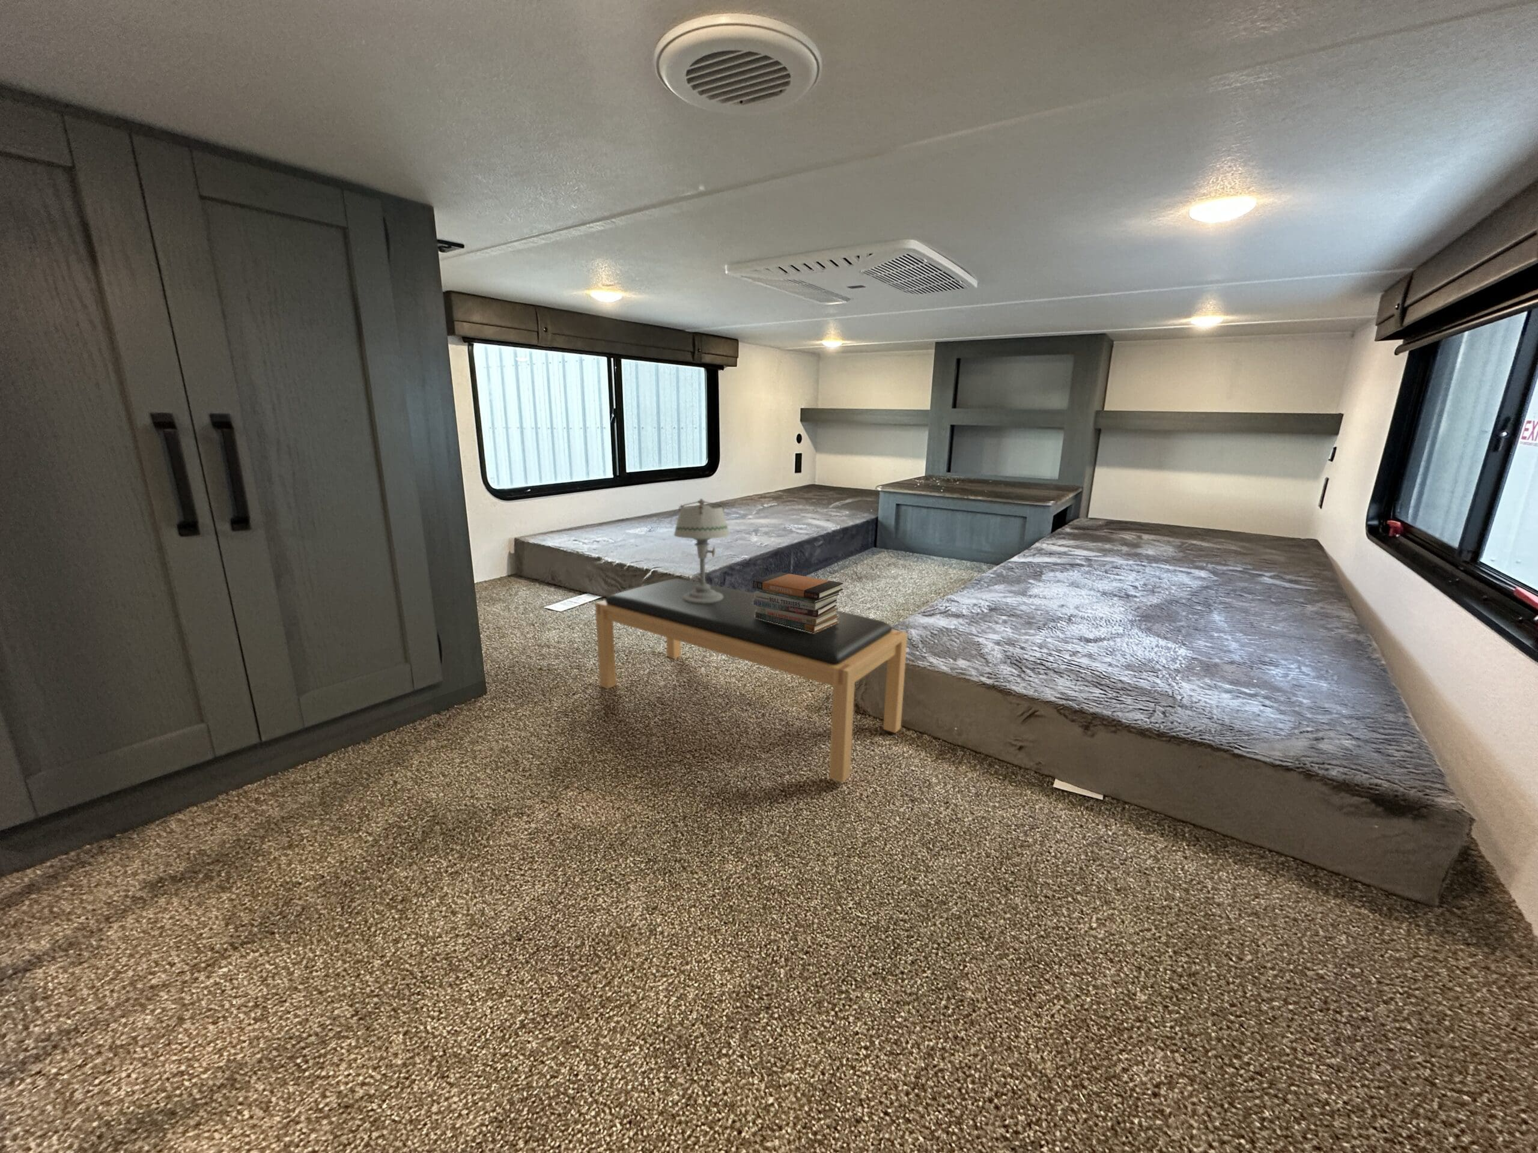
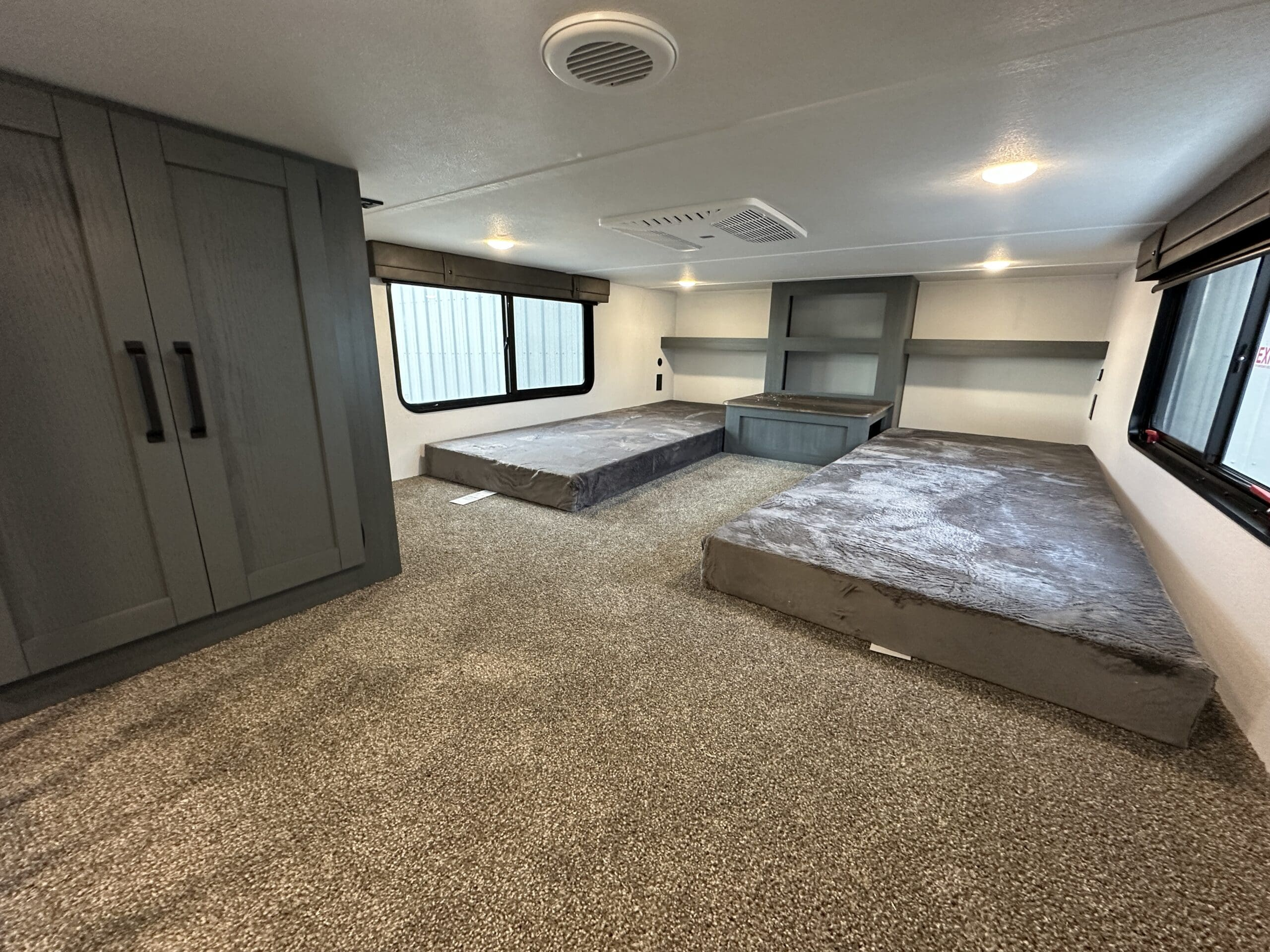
- table lamp [673,498,730,603]
- bench [595,578,908,784]
- book stack [752,572,844,633]
